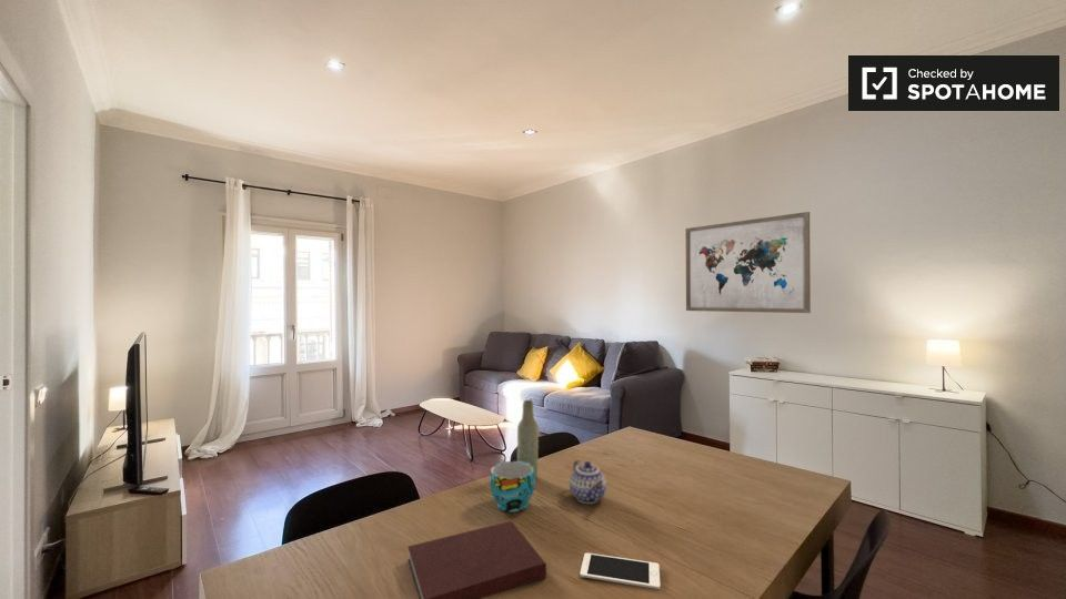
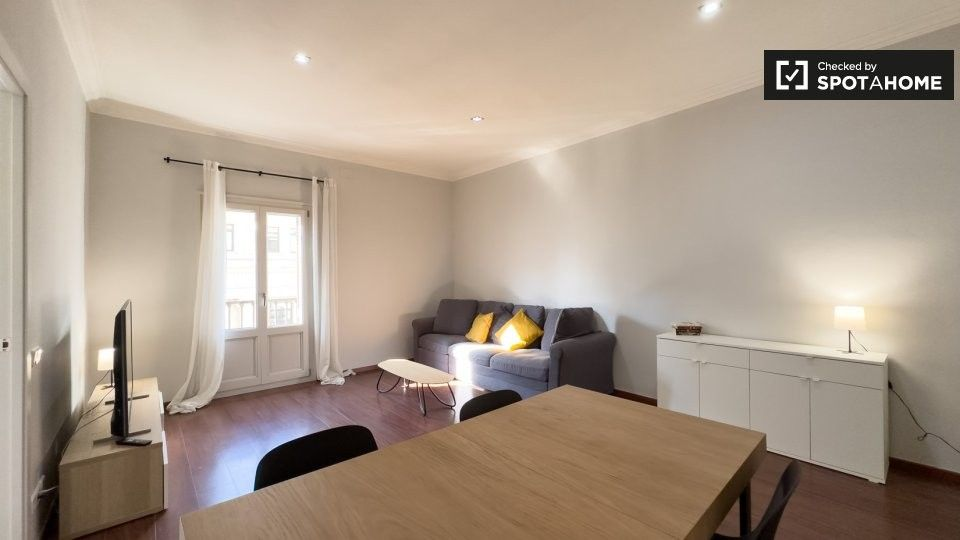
- cup [489,460,536,512]
- wall art [685,211,812,314]
- bottle [516,399,540,479]
- cell phone [580,552,661,590]
- teapot [569,459,607,505]
- notebook [406,520,547,599]
